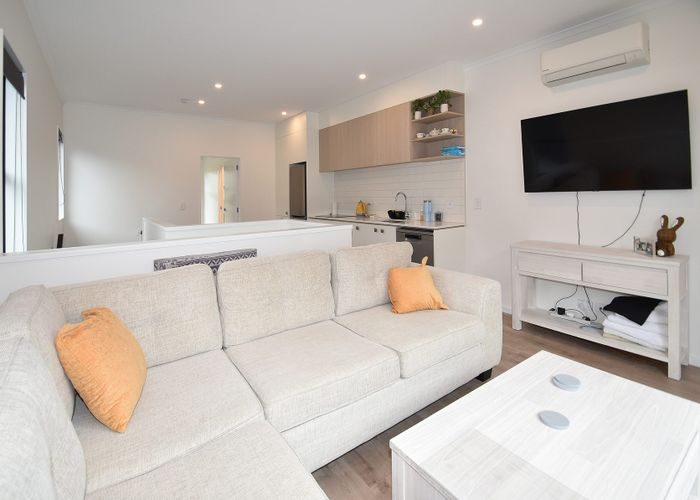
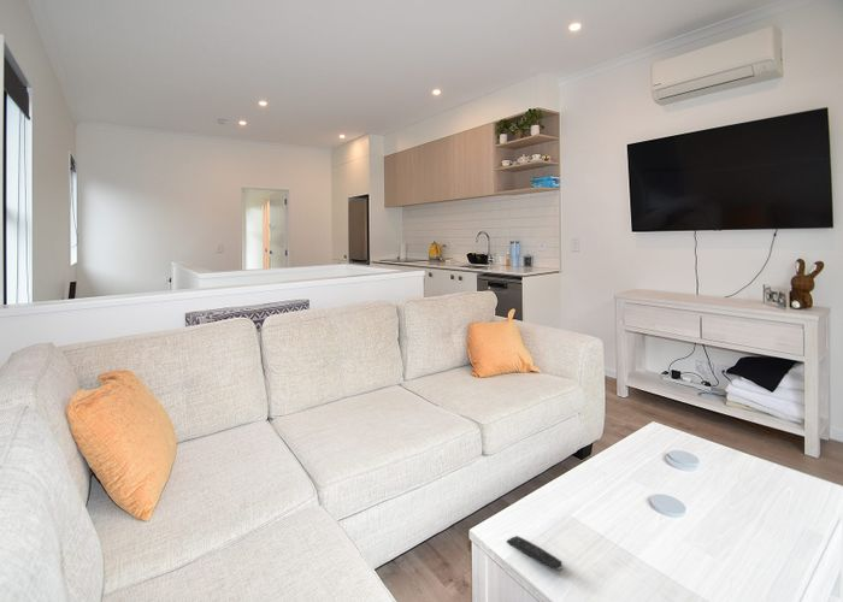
+ remote control [506,535,565,572]
